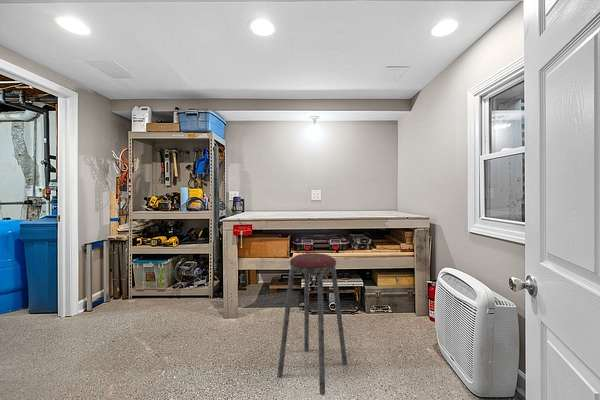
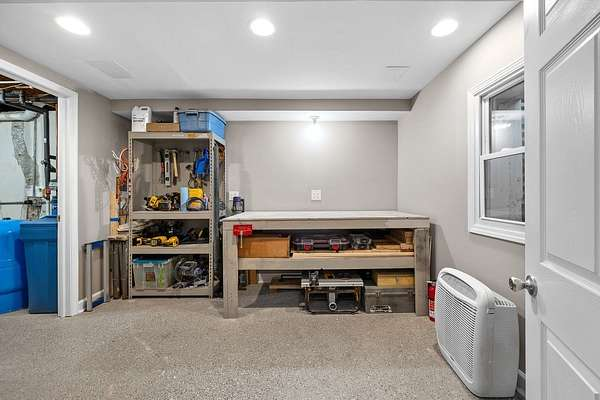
- music stool [276,252,348,396]
